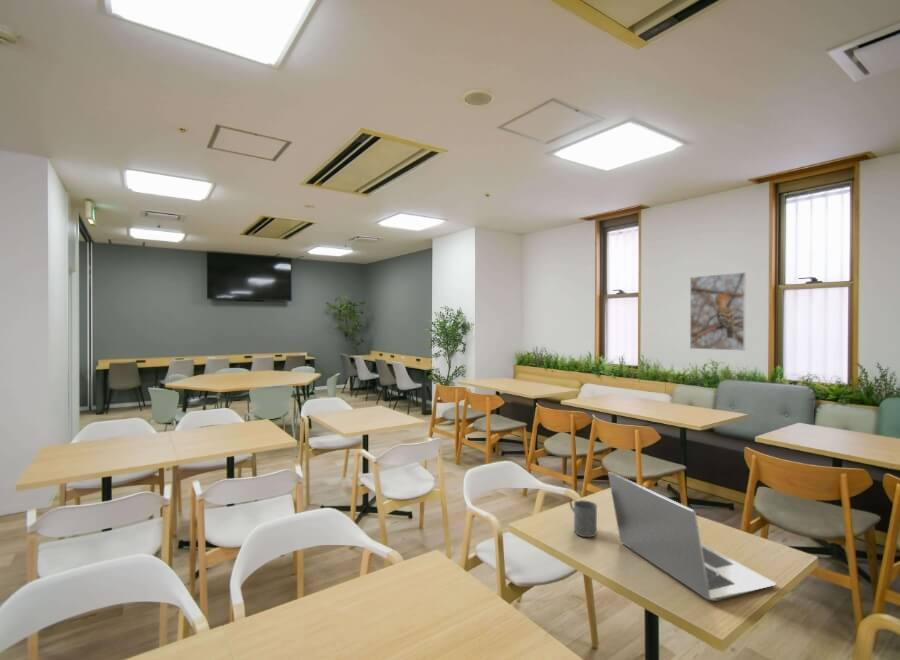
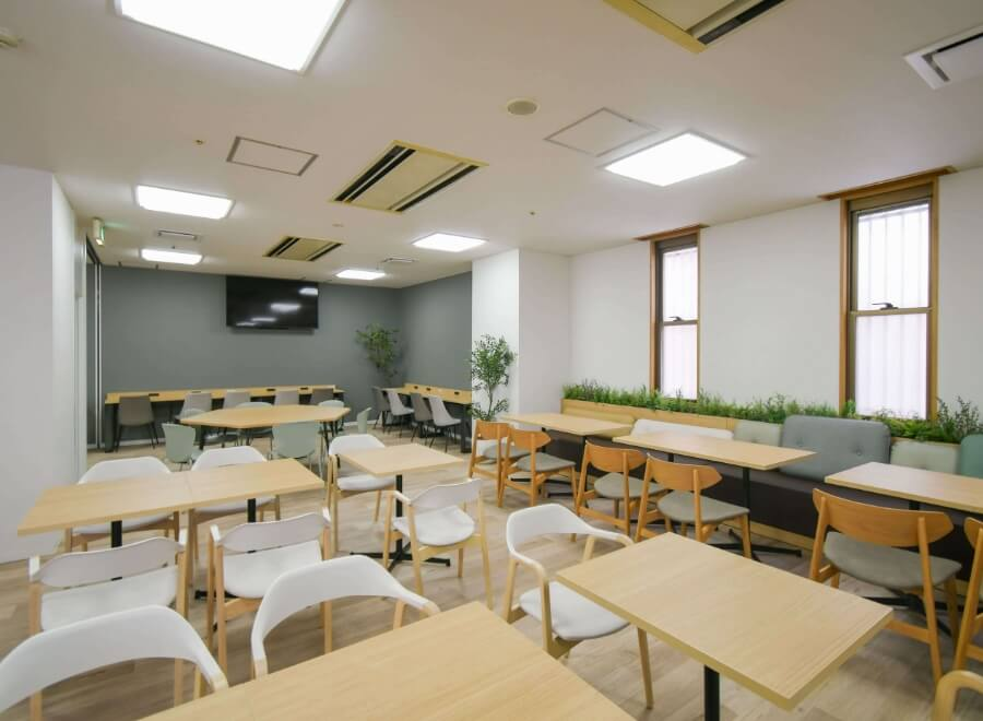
- mug [569,498,598,538]
- laptop [607,471,777,602]
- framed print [689,271,747,352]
